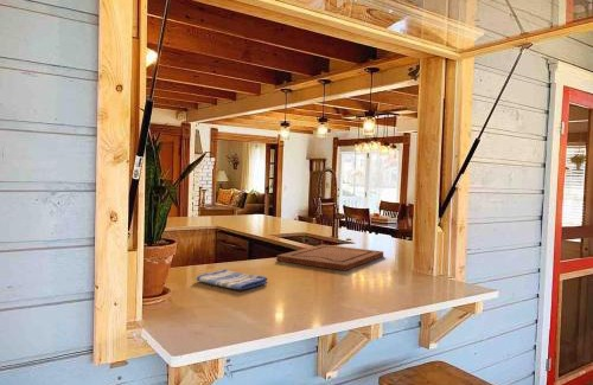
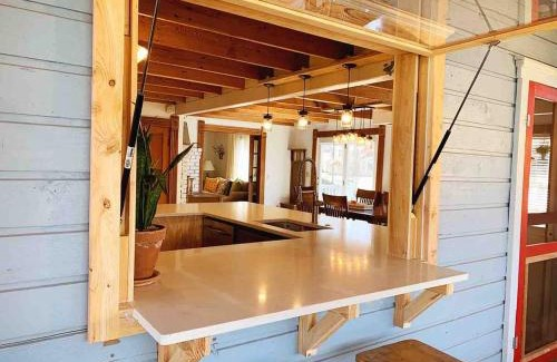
- cutting board [275,243,384,271]
- dish towel [196,268,269,291]
